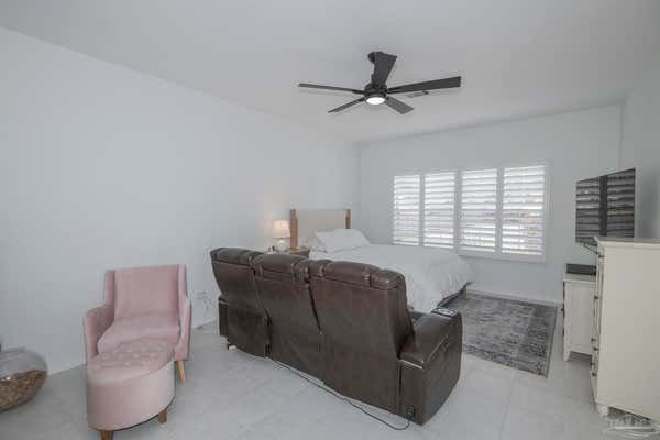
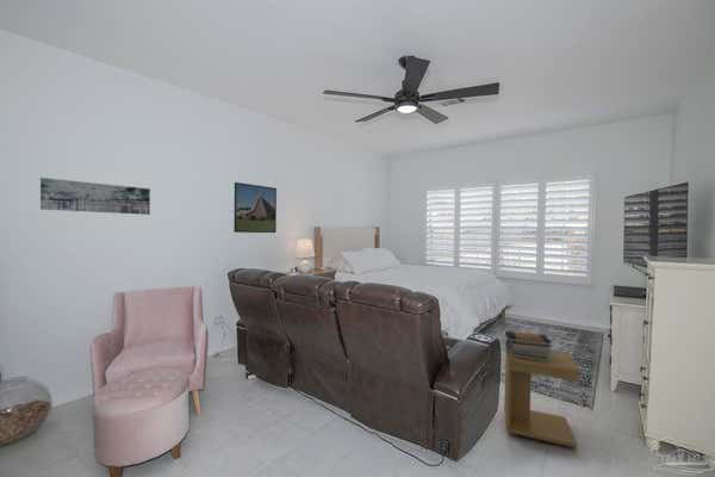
+ book stack [504,330,553,361]
+ side table [503,348,582,448]
+ wall art [39,176,151,216]
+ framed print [232,181,278,234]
